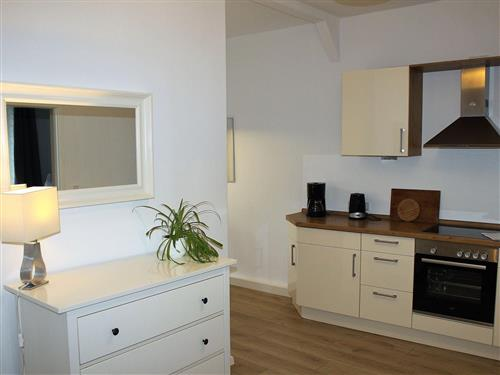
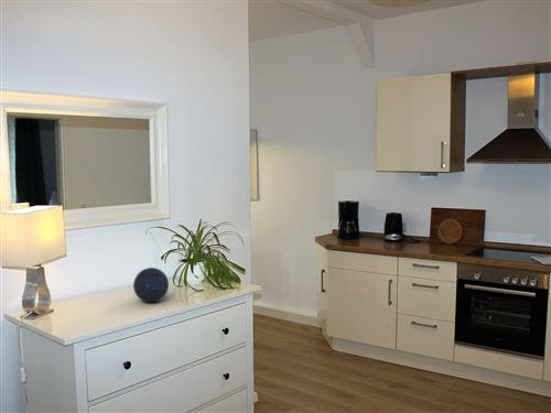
+ decorative orb [132,267,170,304]
